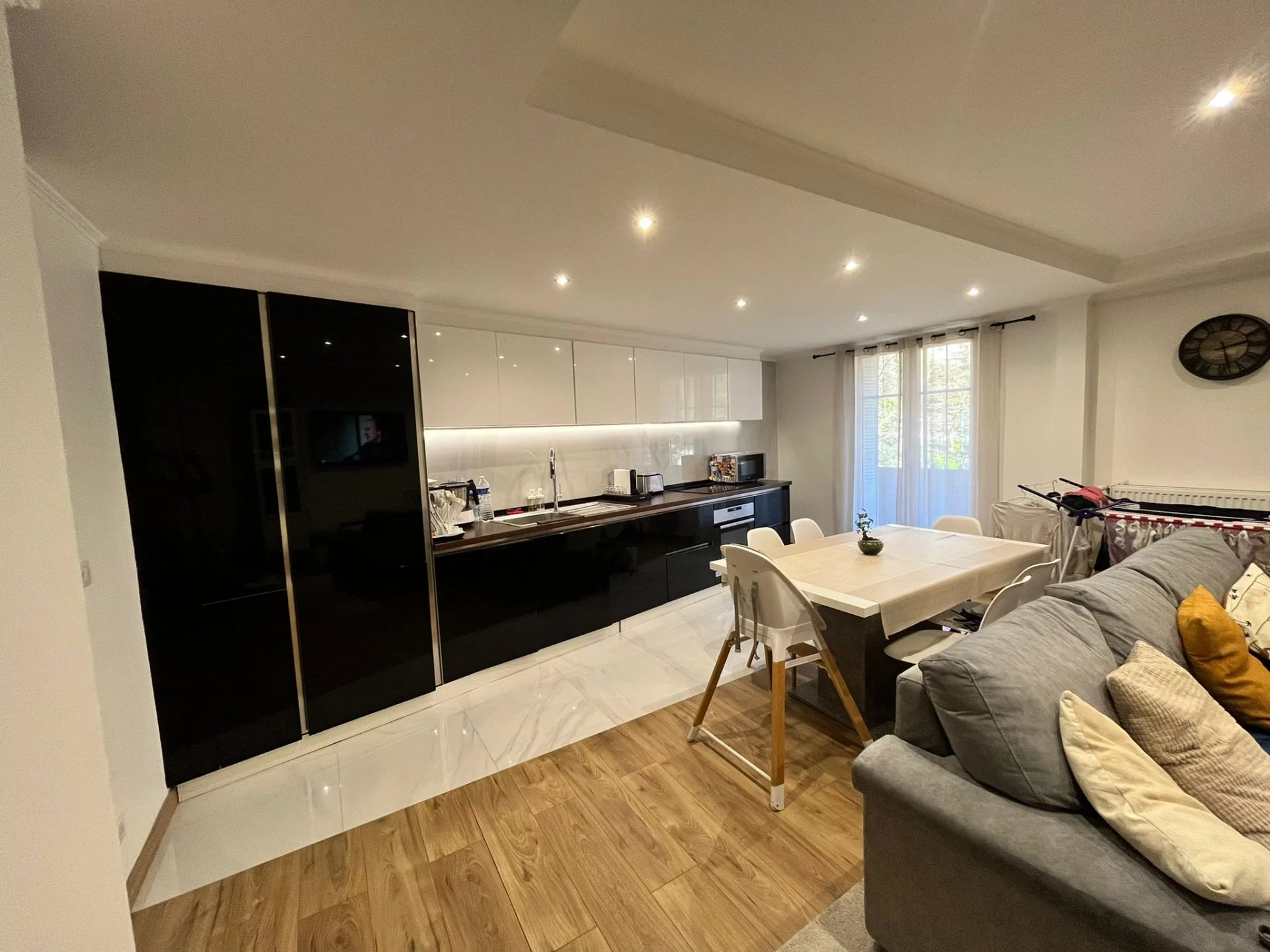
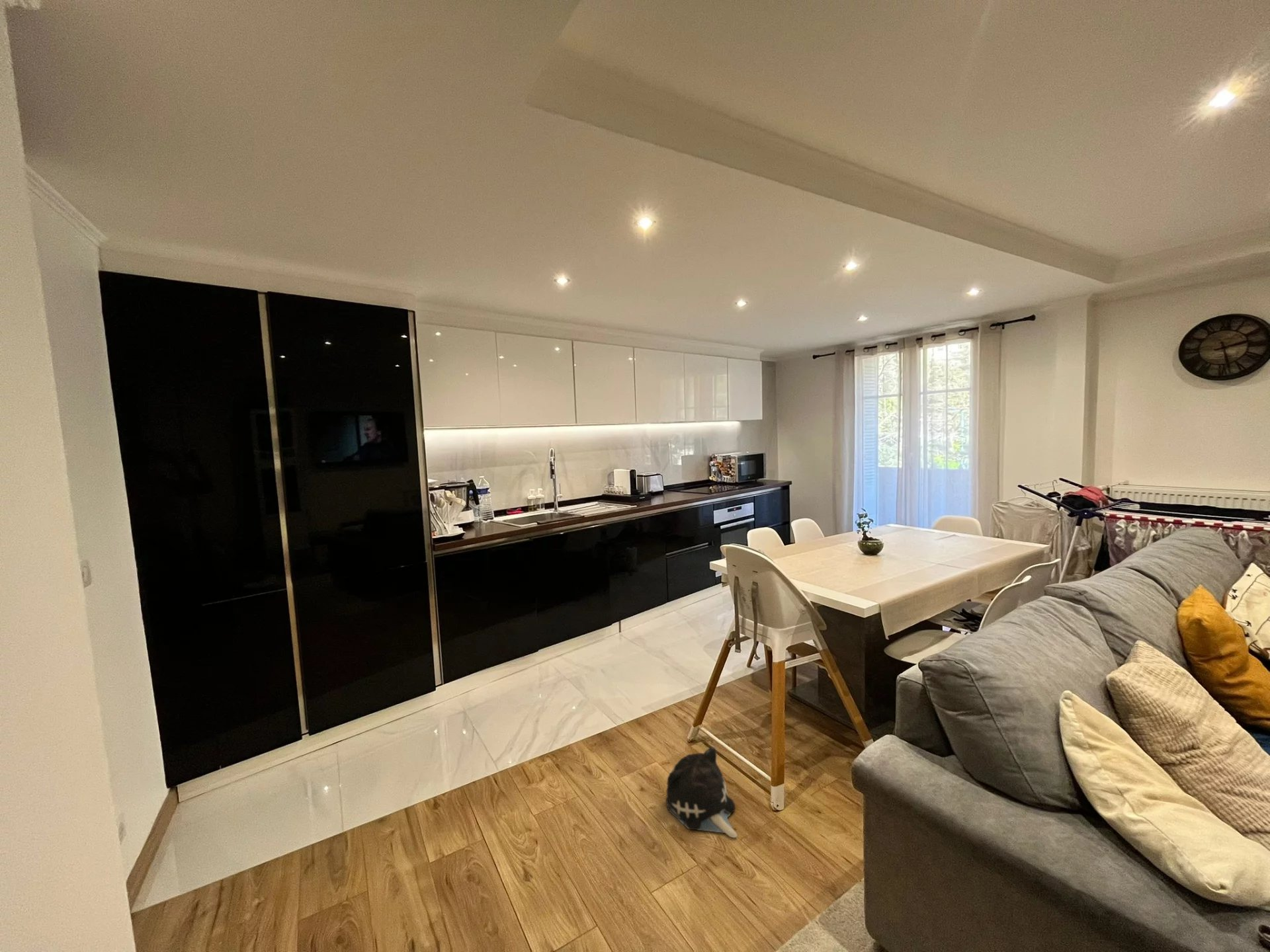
+ plush toy [665,746,738,838]
